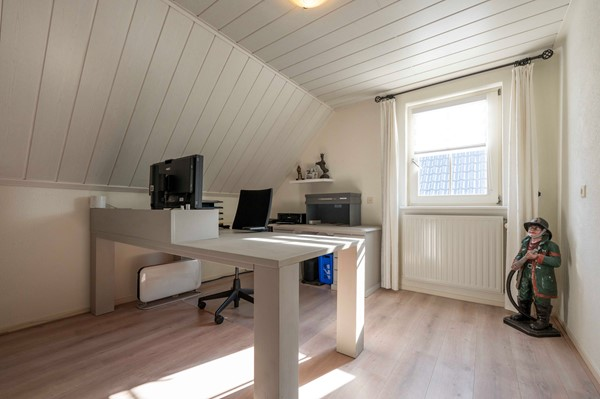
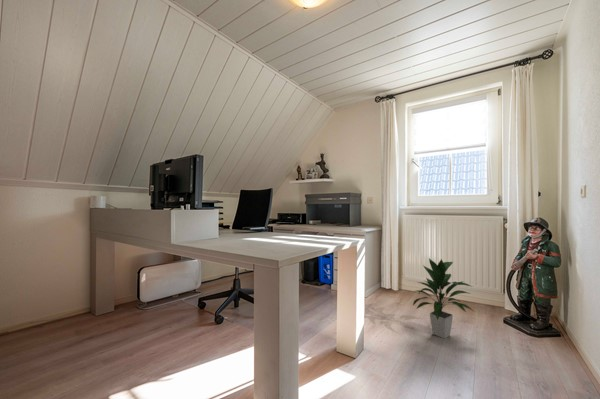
+ indoor plant [412,257,476,339]
